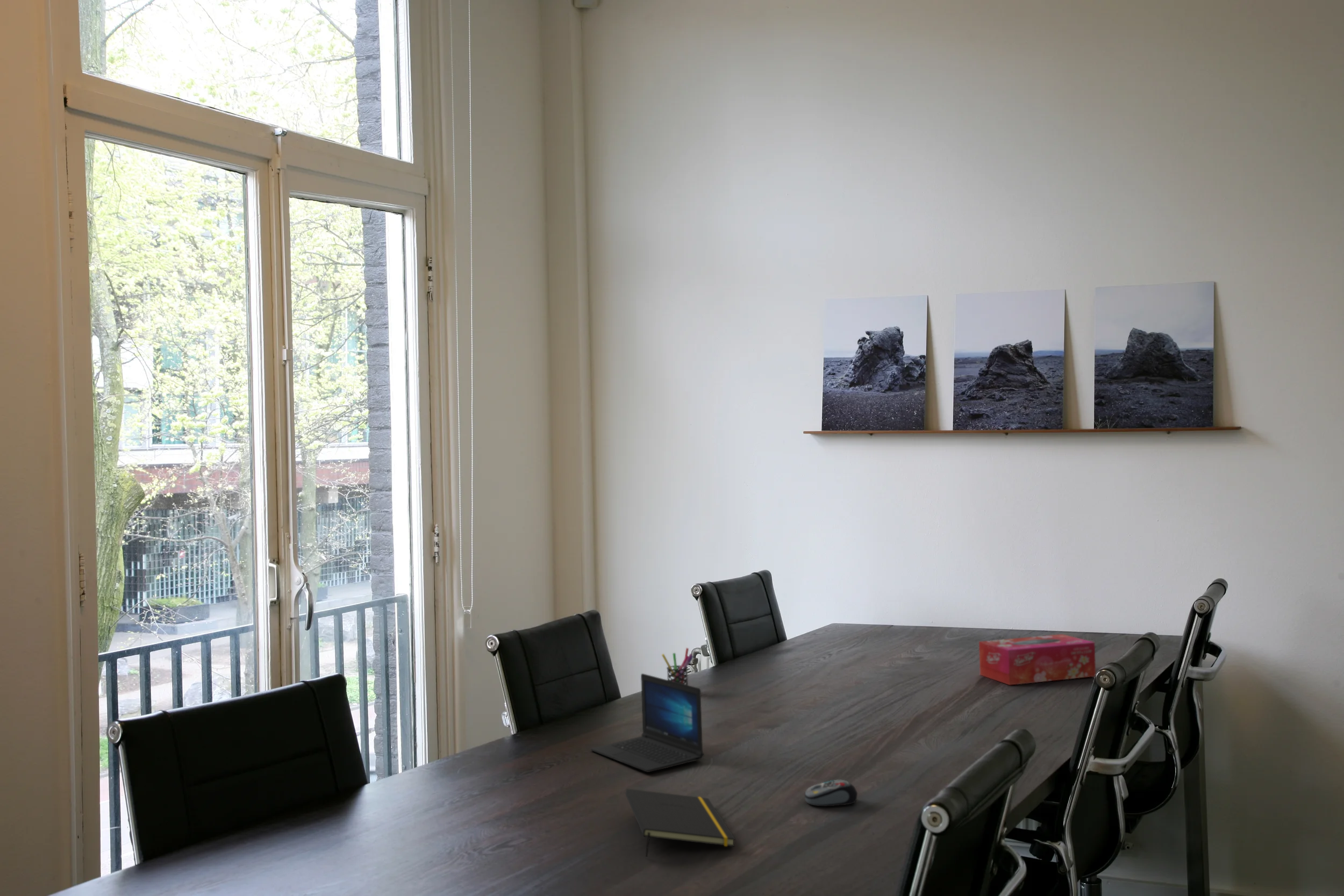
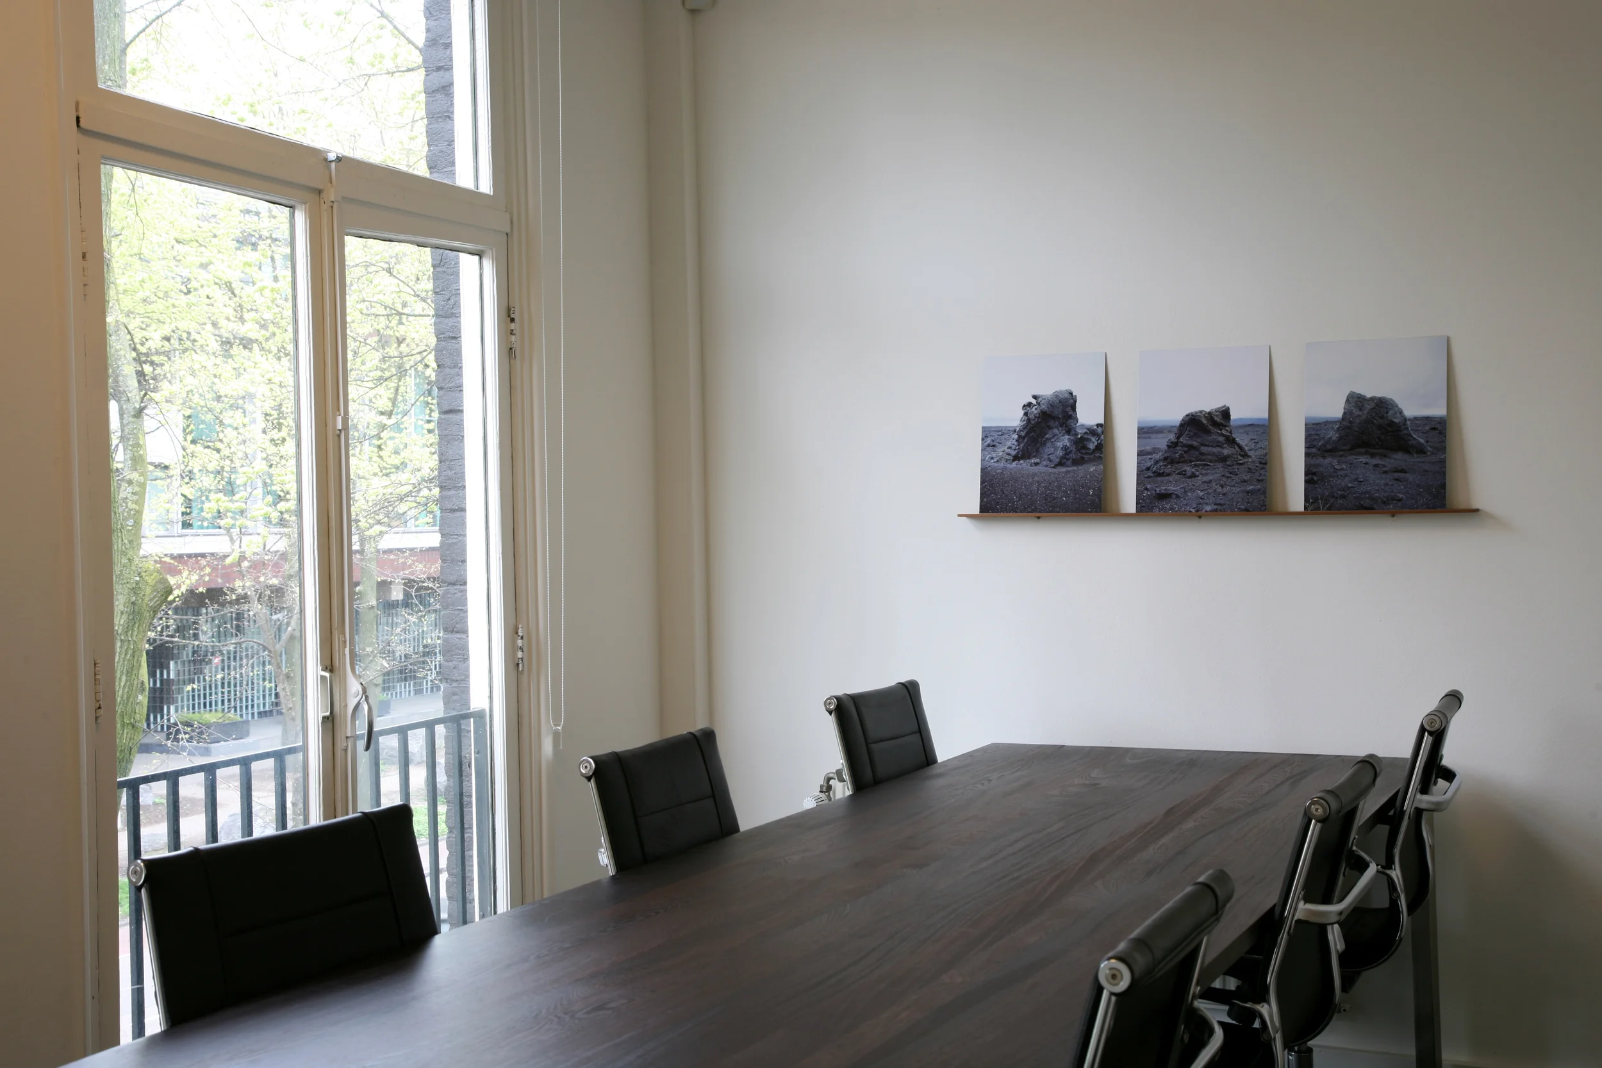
- computer mouse [804,779,858,807]
- pen holder [661,648,694,685]
- notepad [625,788,736,857]
- laptop [590,673,705,773]
- tissue box [978,634,1096,686]
